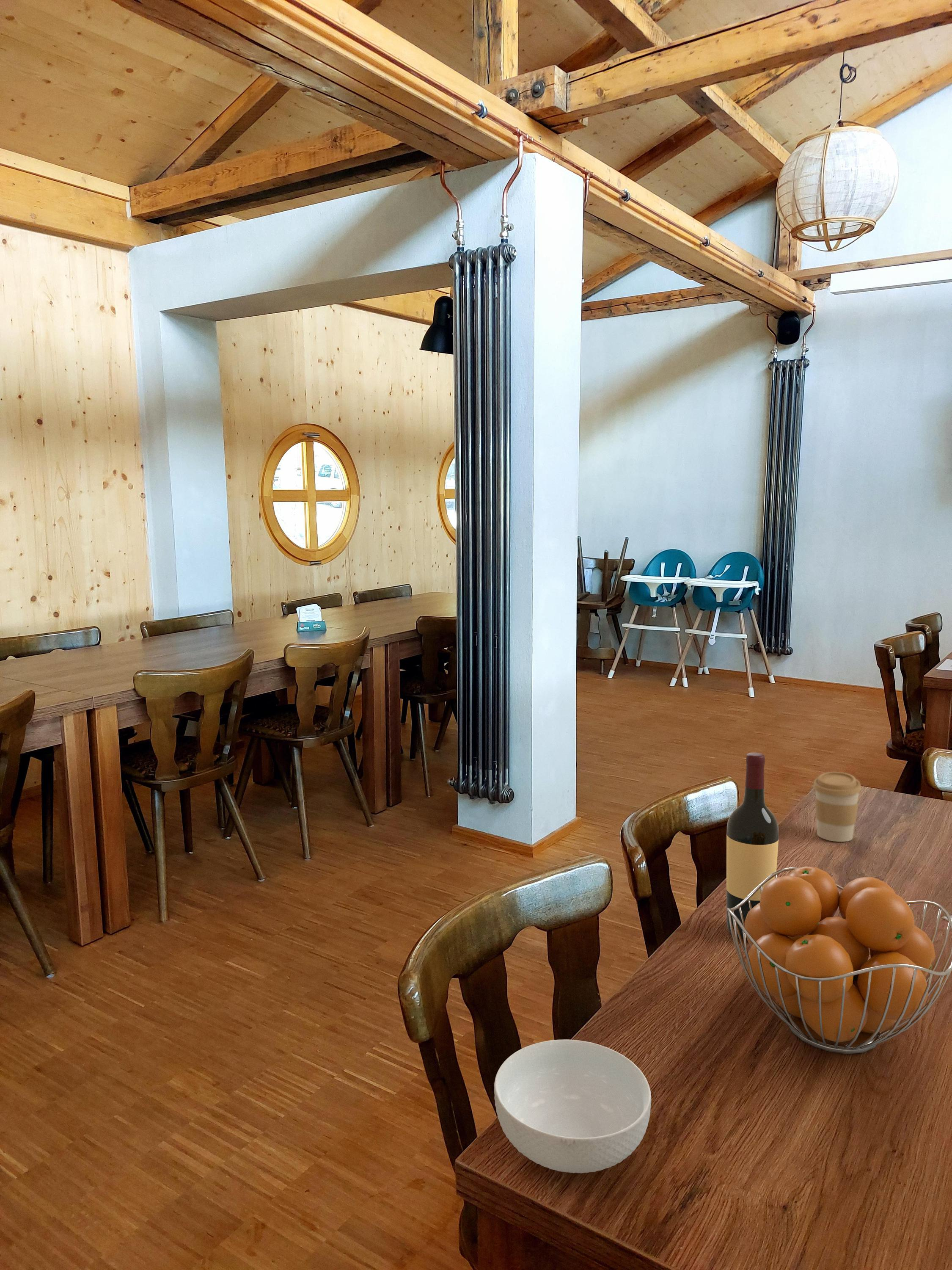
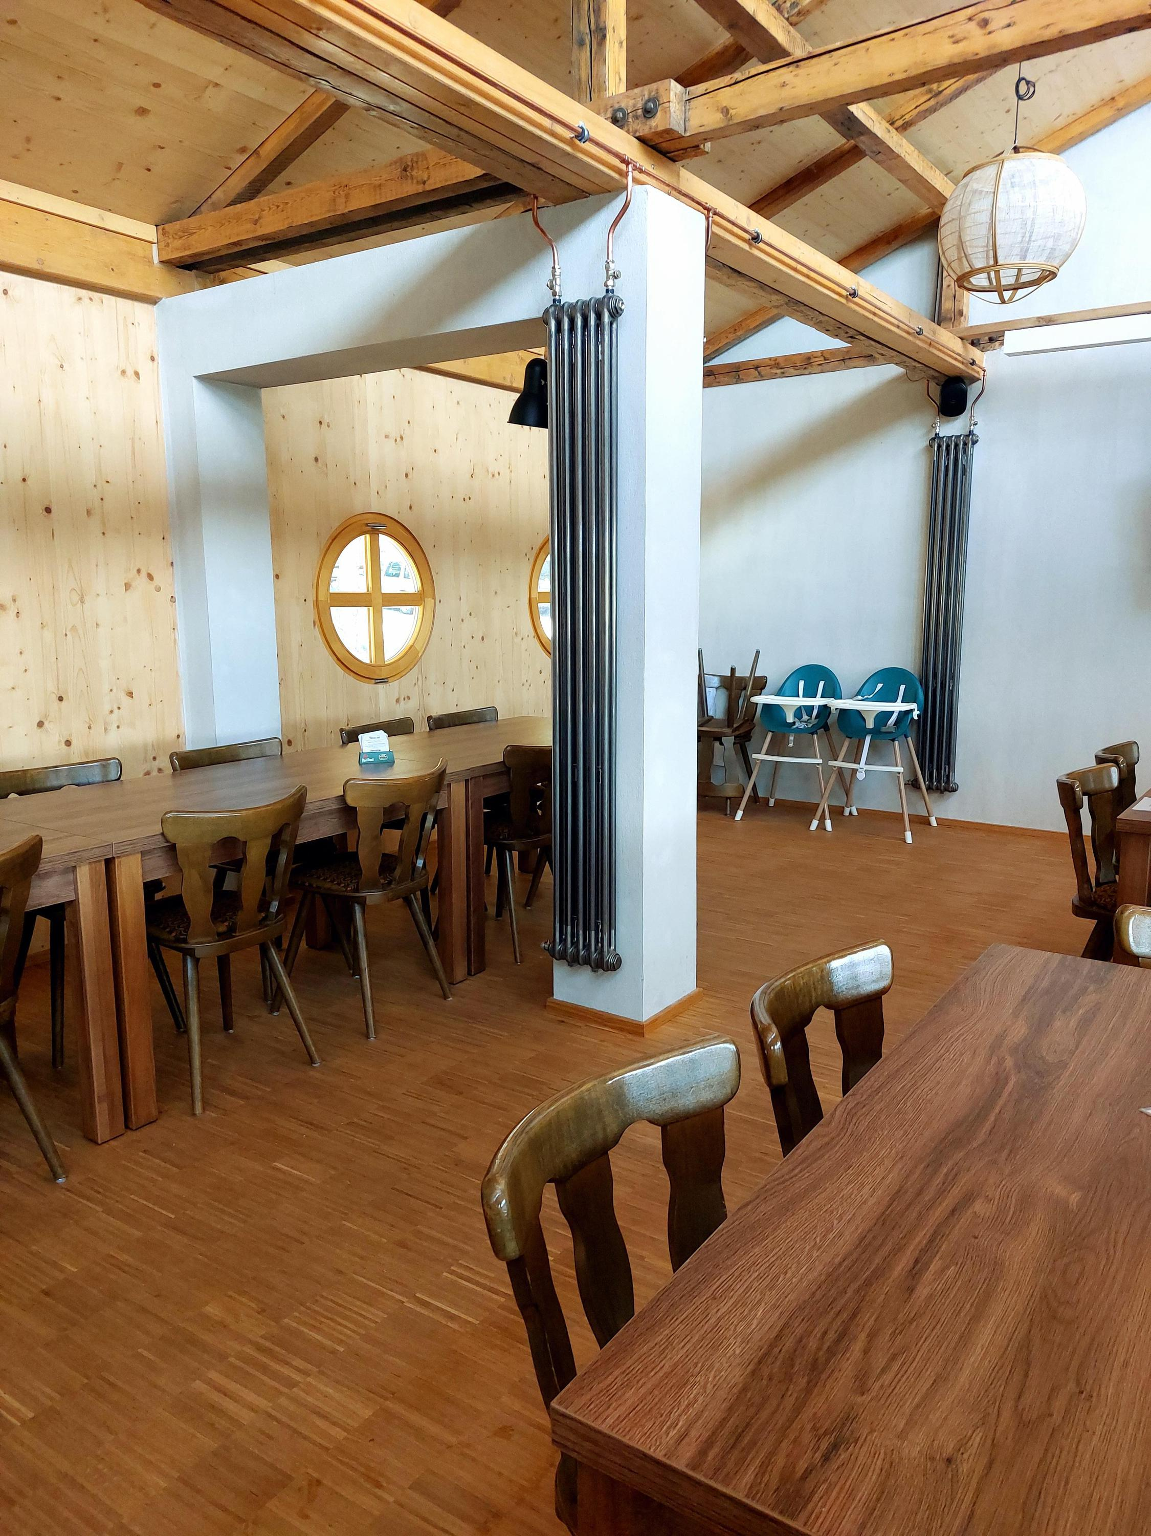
- cereal bowl [494,1039,652,1173]
- fruit basket [727,866,952,1055]
- coffee cup [813,771,862,842]
- wine bottle [726,752,779,940]
